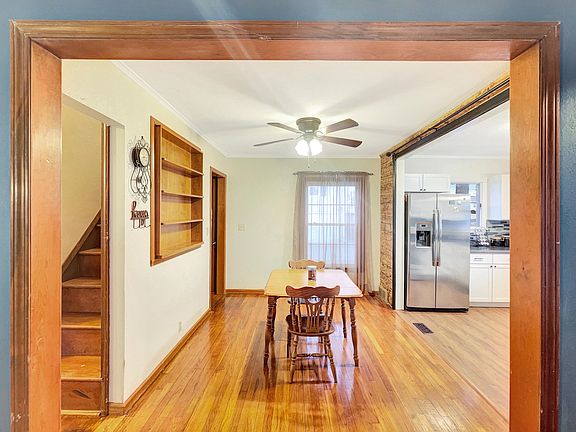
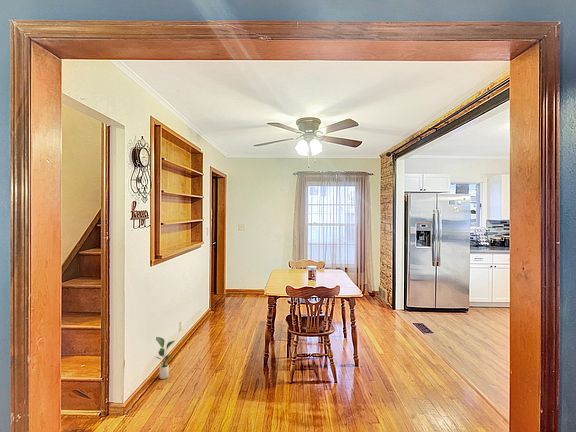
+ potted plant [154,336,175,380]
